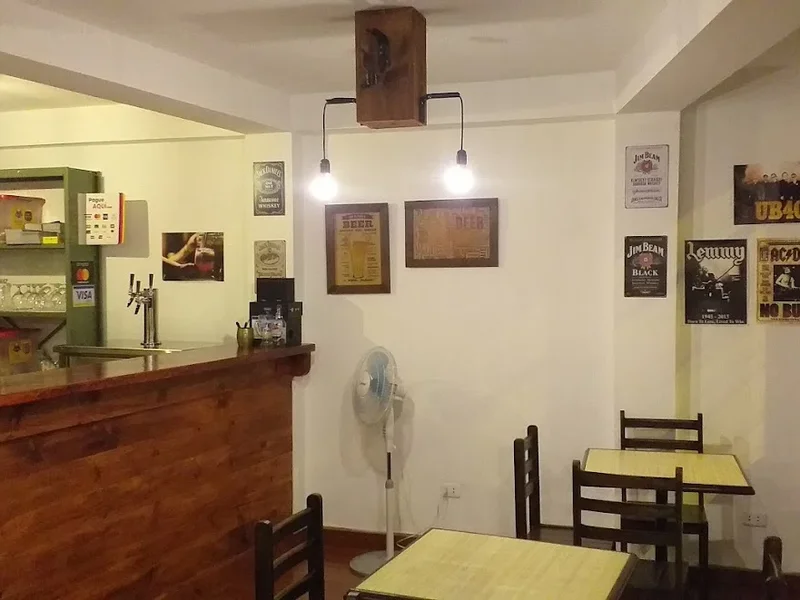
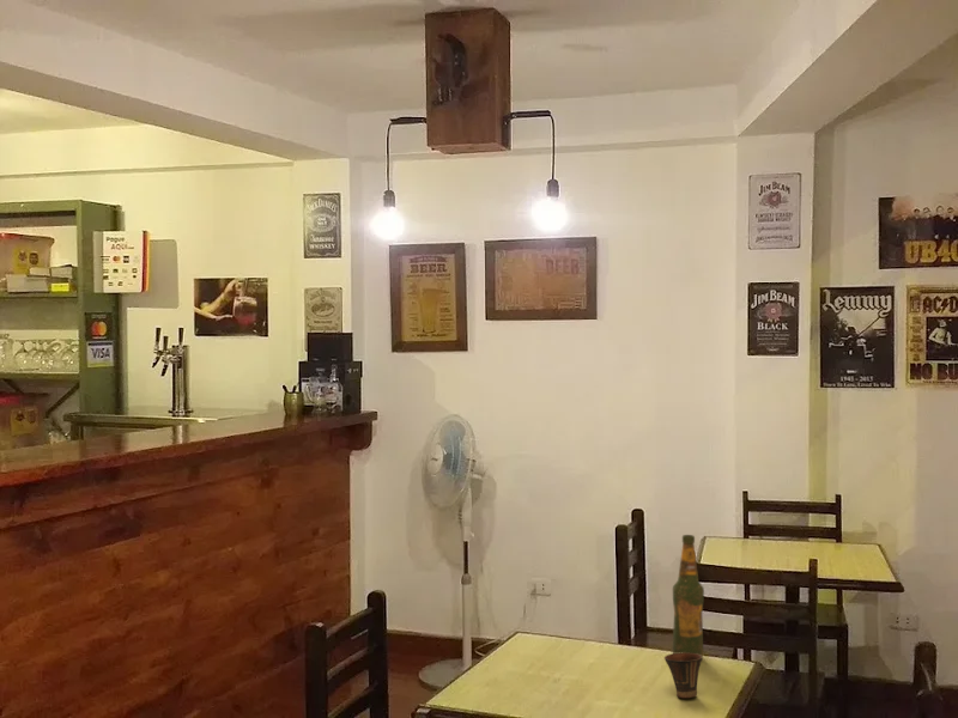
+ cup [663,652,703,699]
+ beer bottle [672,534,705,657]
